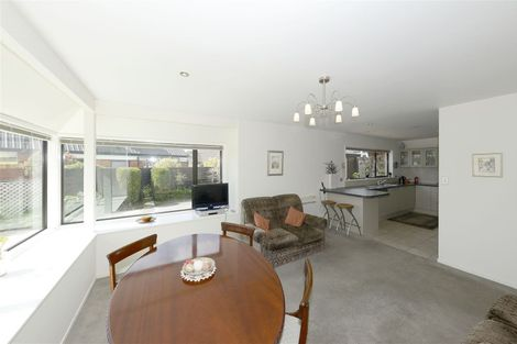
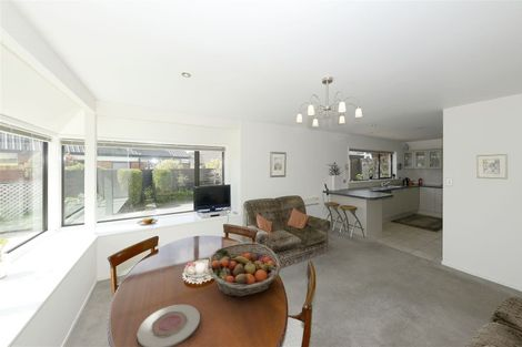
+ plate [137,304,201,347]
+ fruit basket [207,242,282,298]
